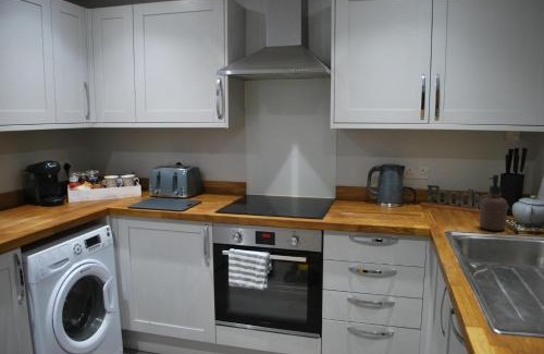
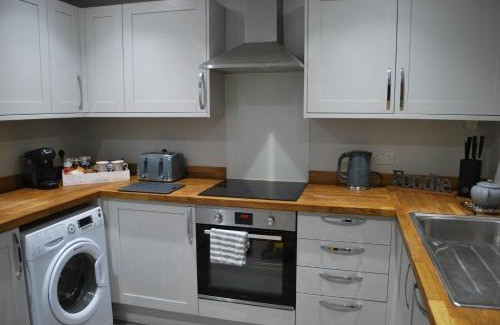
- soap dispenser [479,174,508,232]
